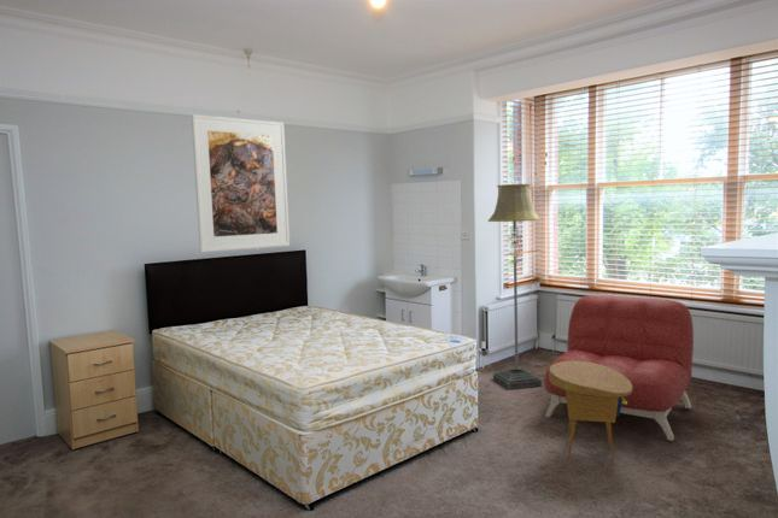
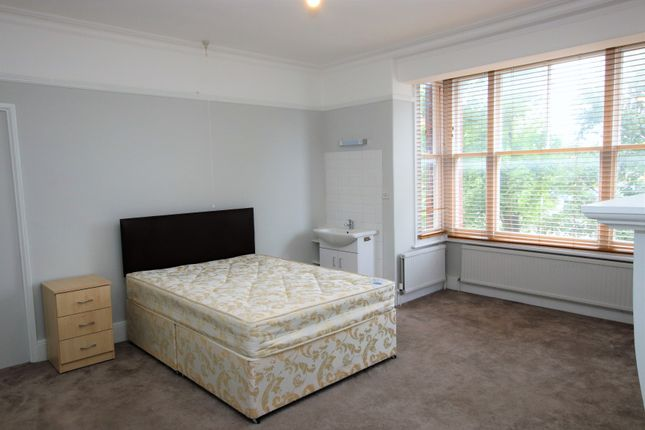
- floor lamp [487,183,543,390]
- side table [548,361,633,461]
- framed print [191,113,291,253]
- armchair [543,294,695,442]
